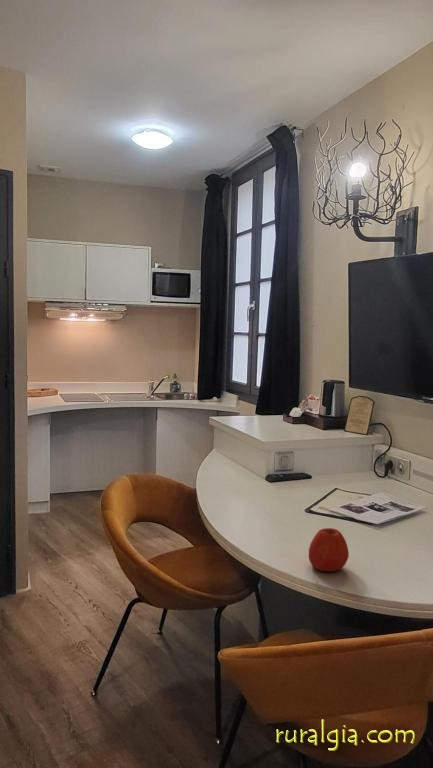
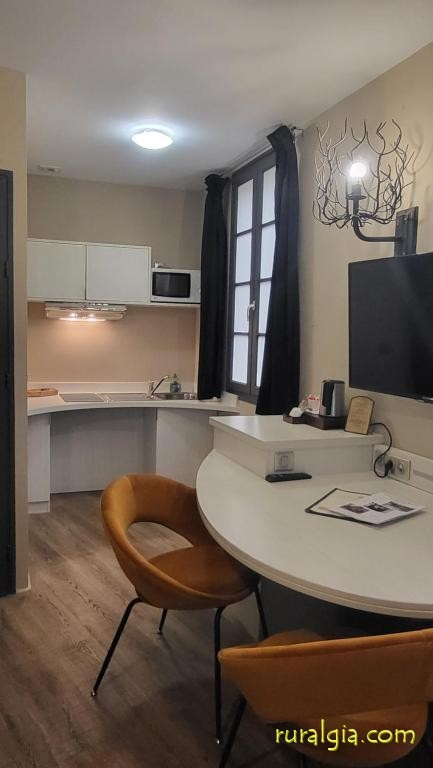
- apple [308,527,350,572]
